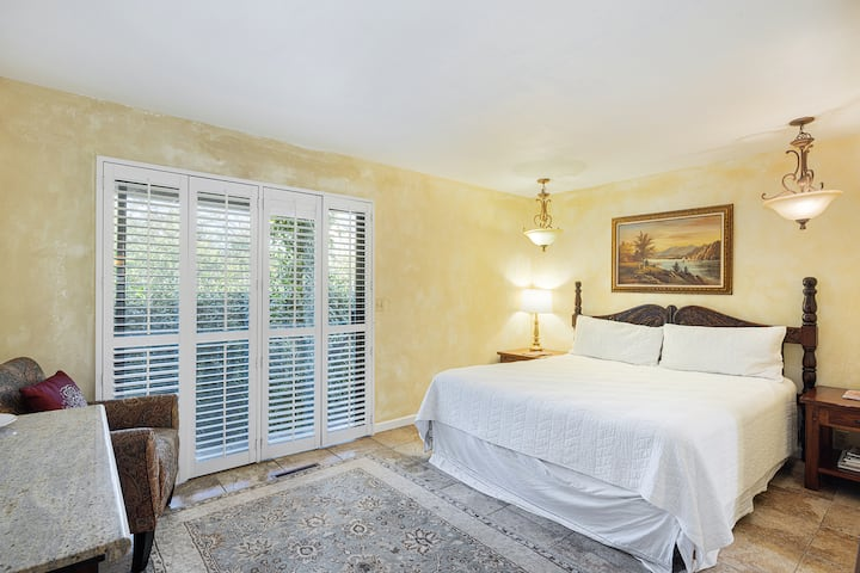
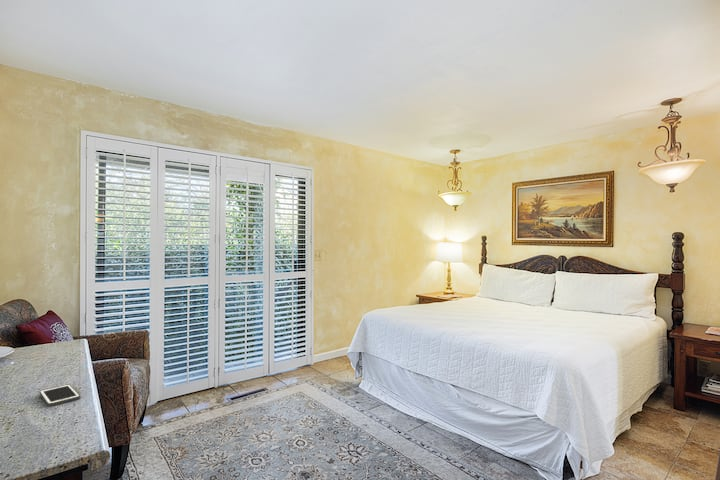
+ cell phone [38,383,81,407]
